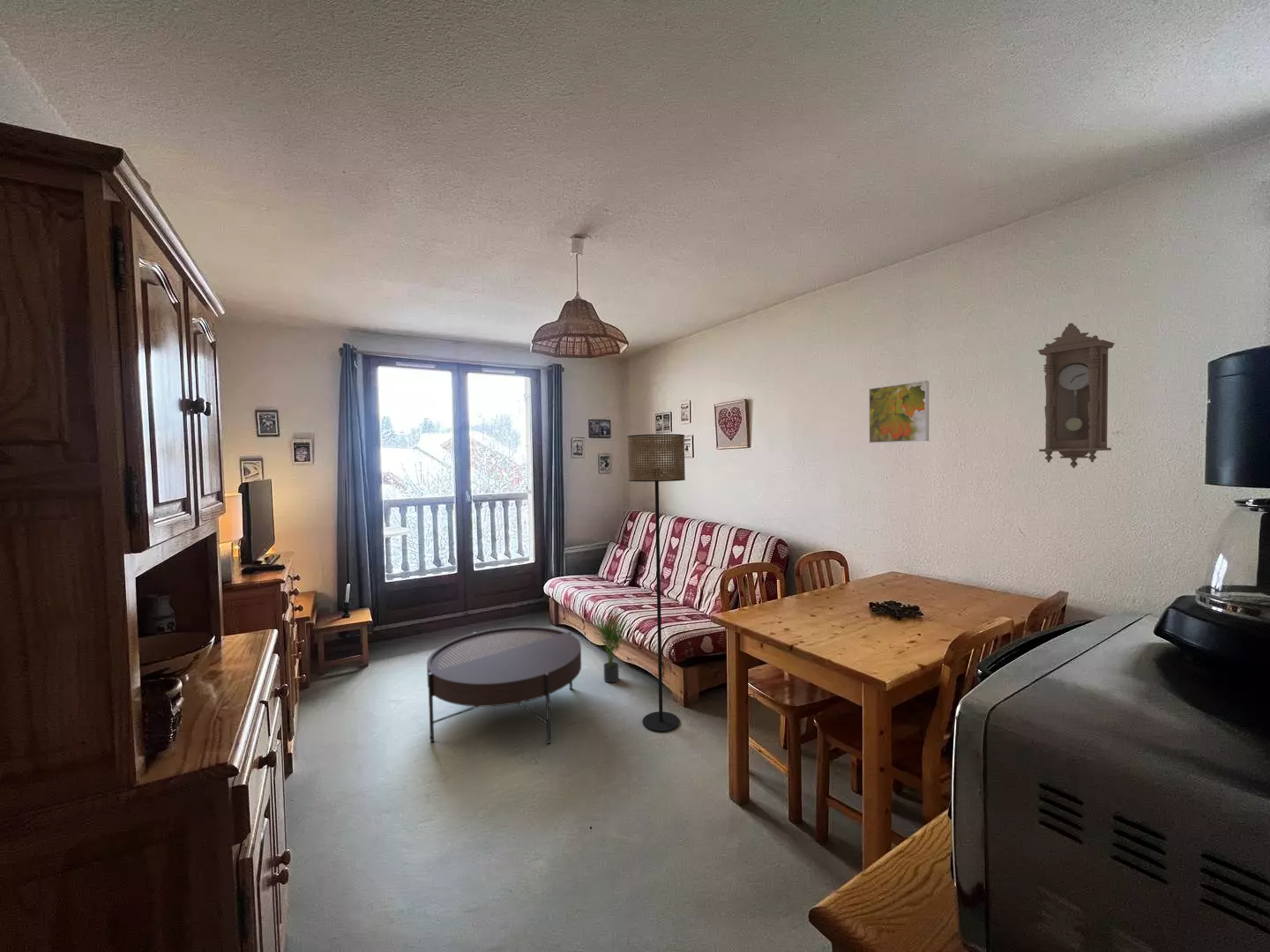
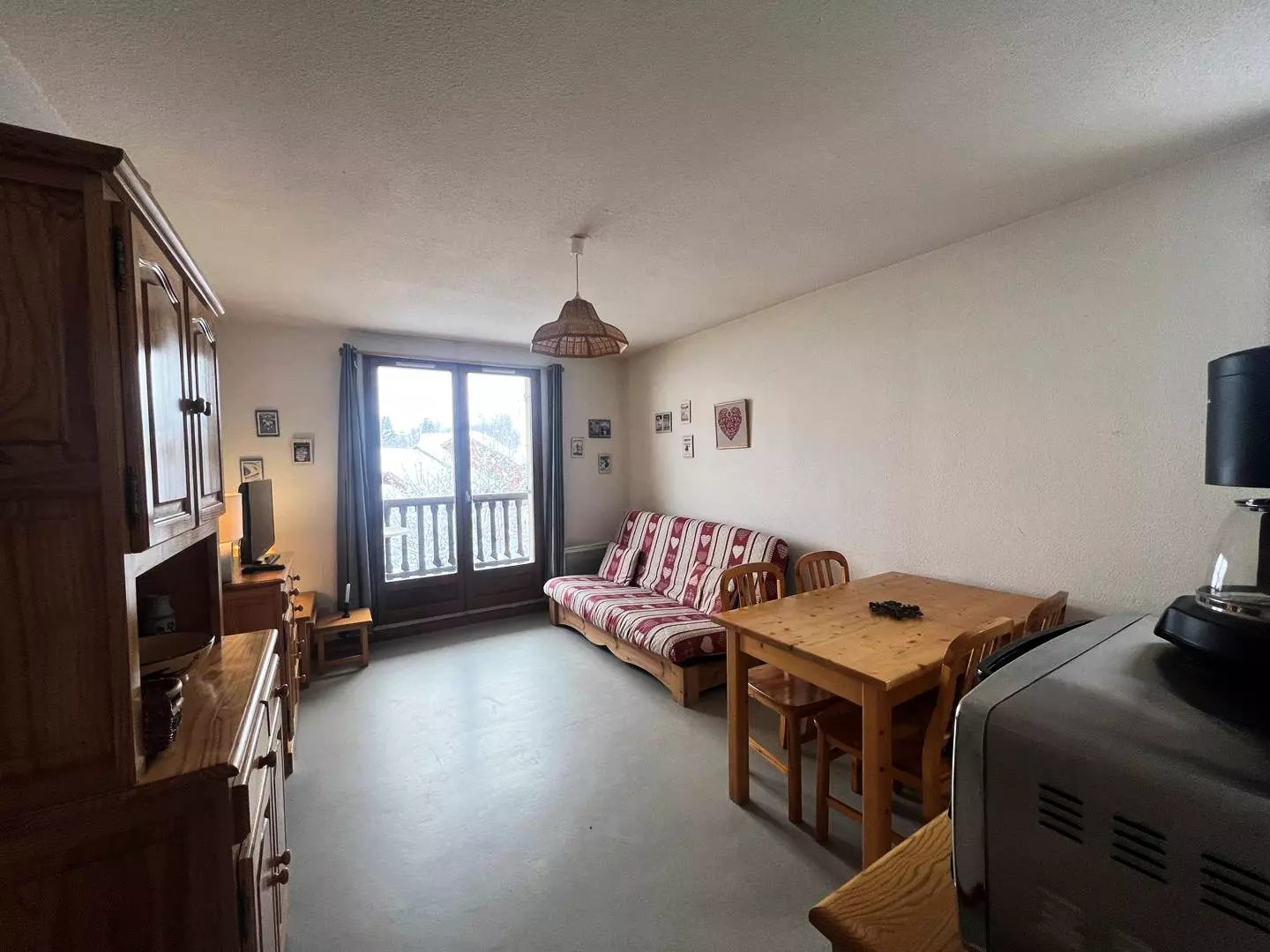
- pendulum clock [1037,322,1116,469]
- floor lamp [627,434,686,733]
- coffee table [426,626,582,745]
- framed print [868,380,930,444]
- potted plant [591,605,631,683]
